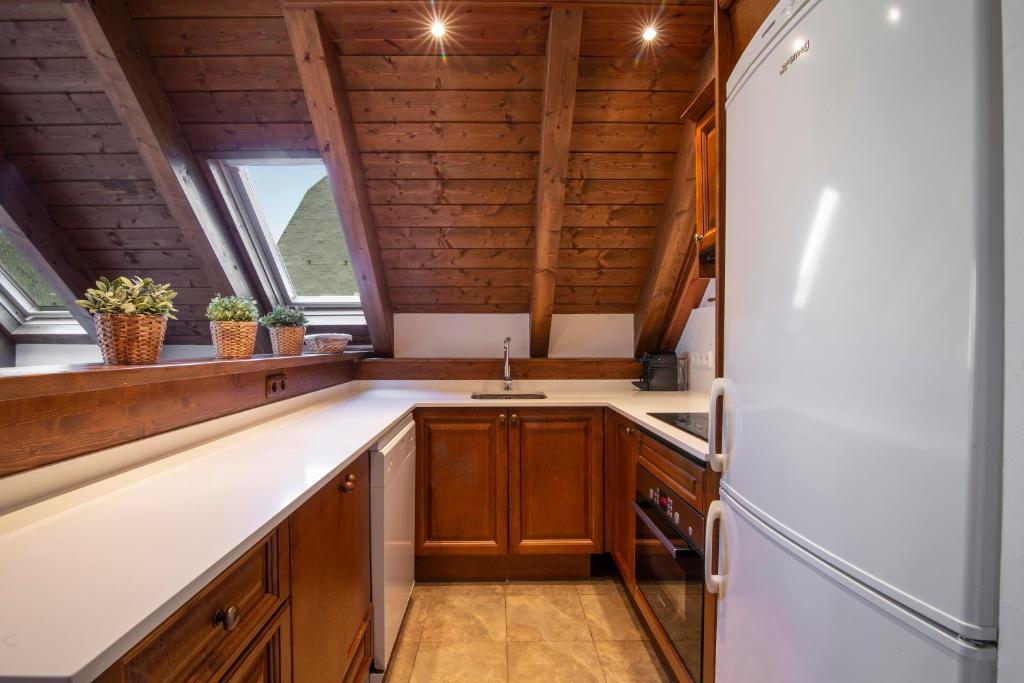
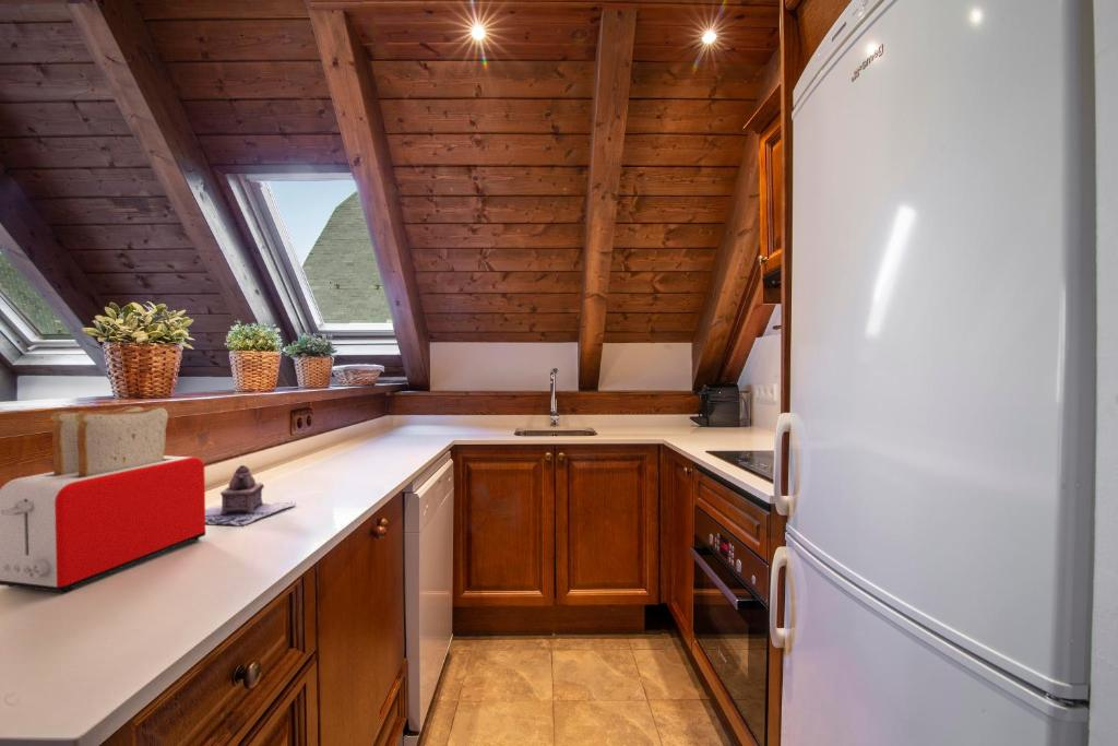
+ teapot [205,464,297,528]
+ toaster [0,405,206,594]
